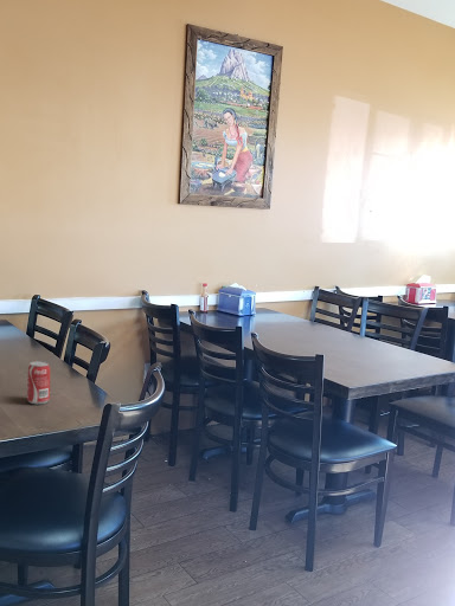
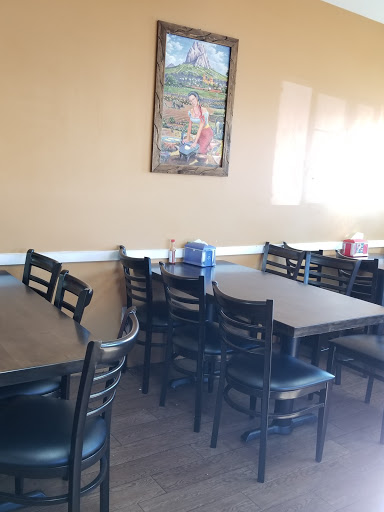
- beverage can [26,360,51,405]
